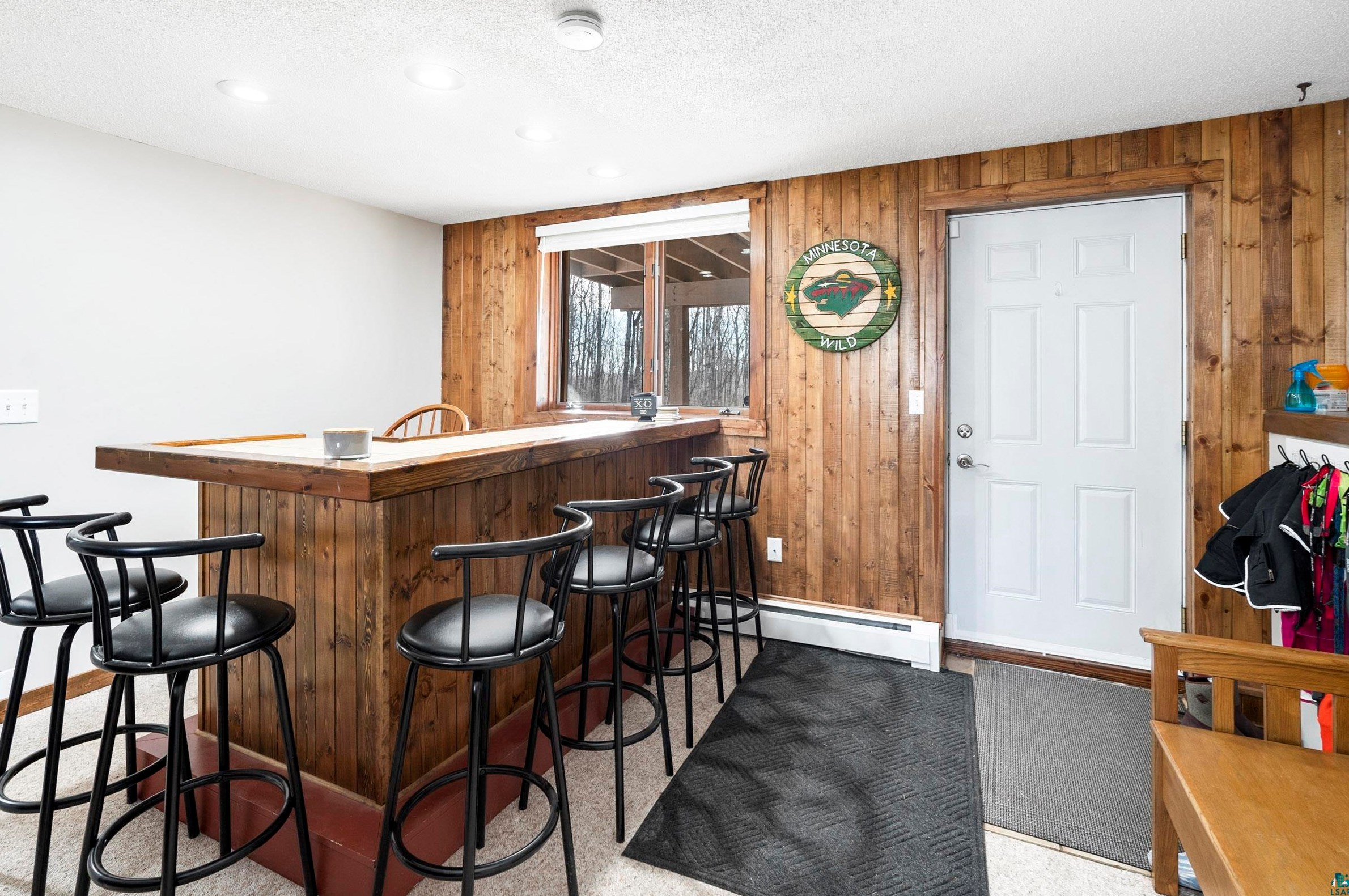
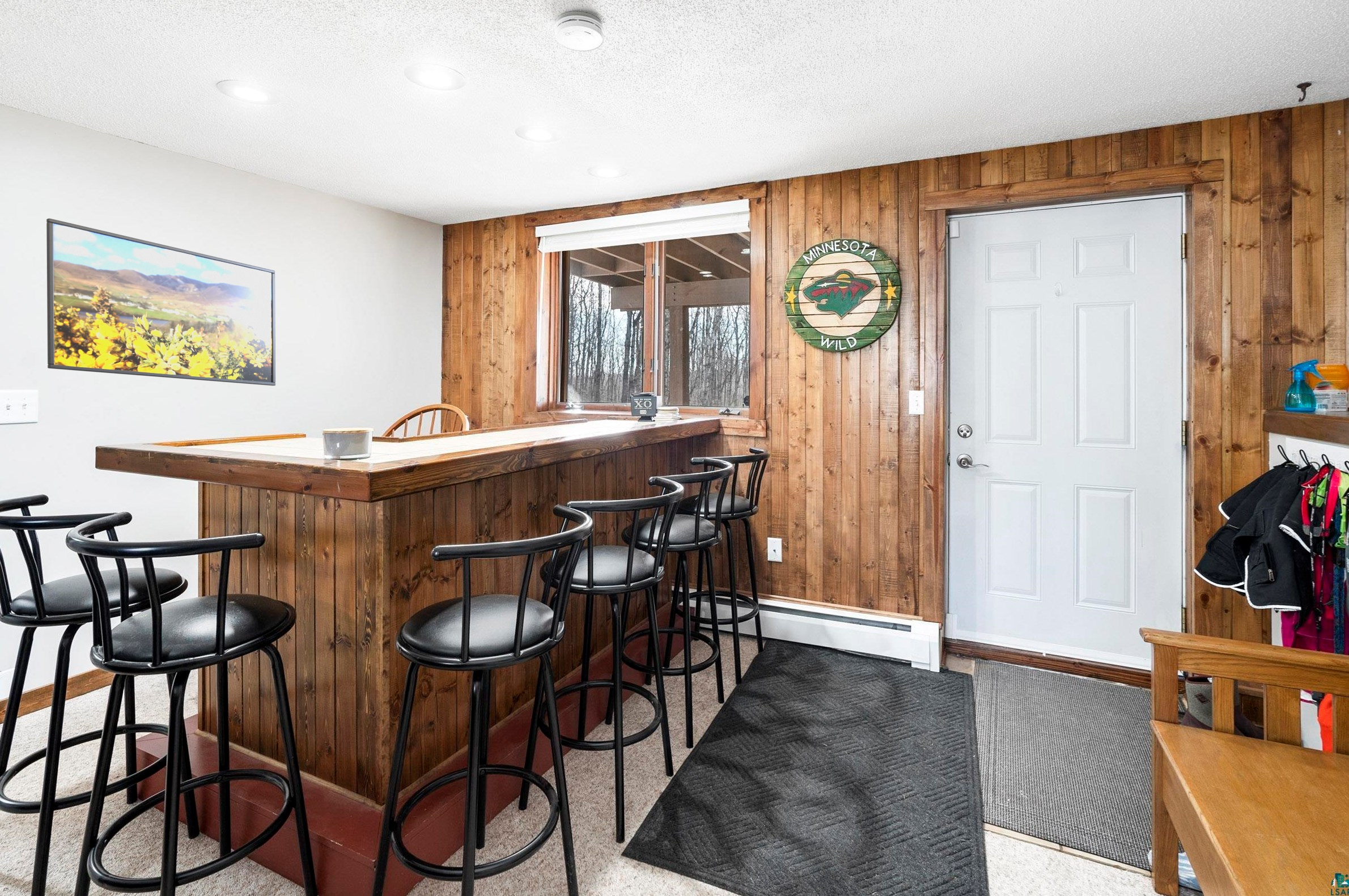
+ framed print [46,218,276,386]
